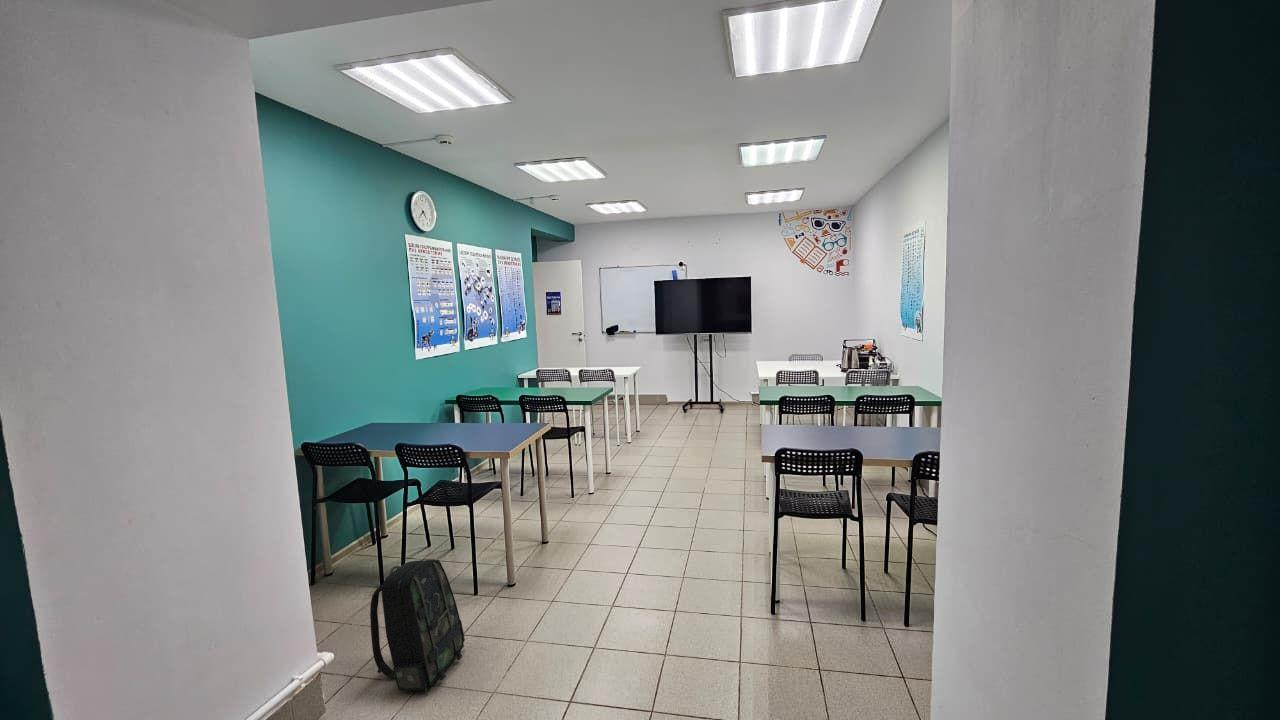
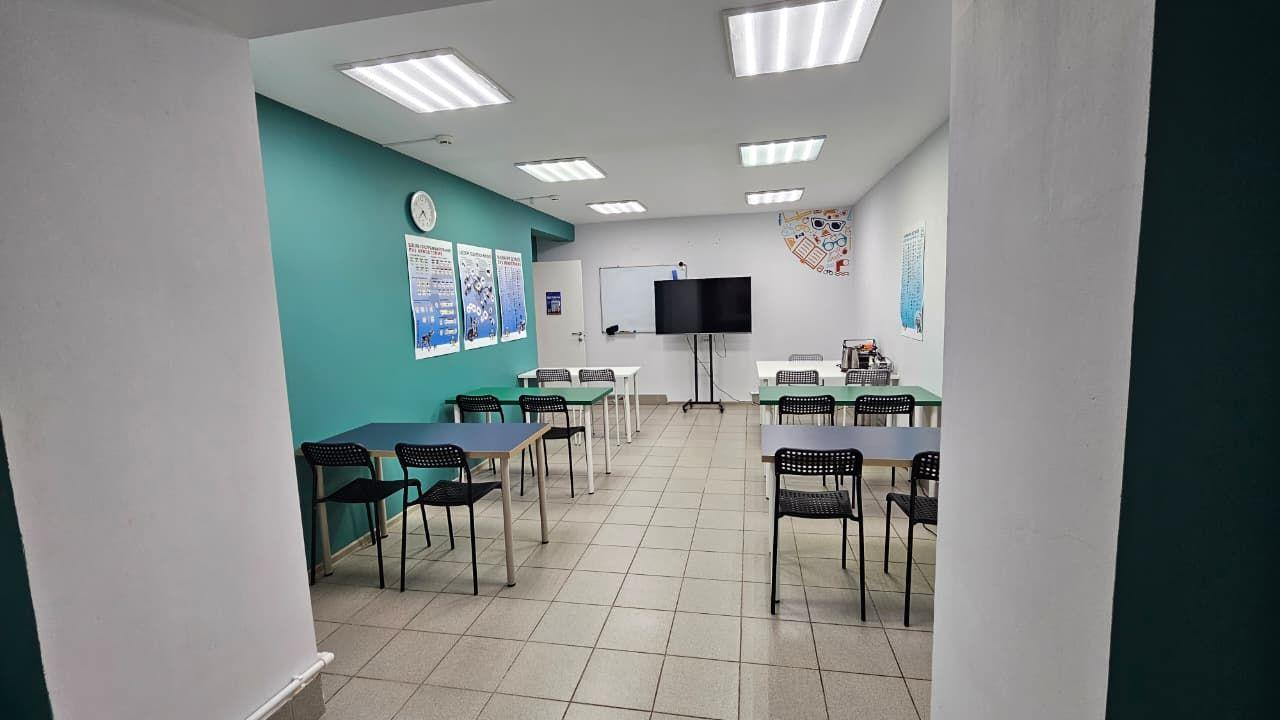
- backpack [369,558,466,697]
